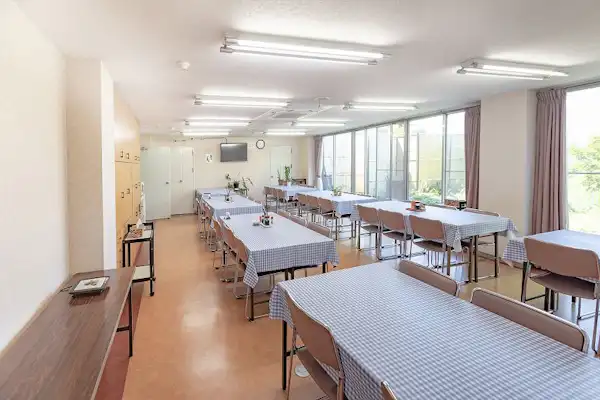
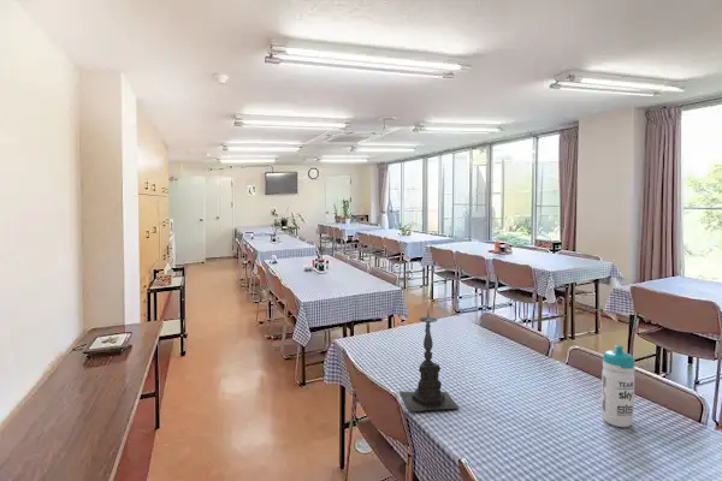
+ water bottle [600,344,637,428]
+ candle holder [398,309,461,412]
